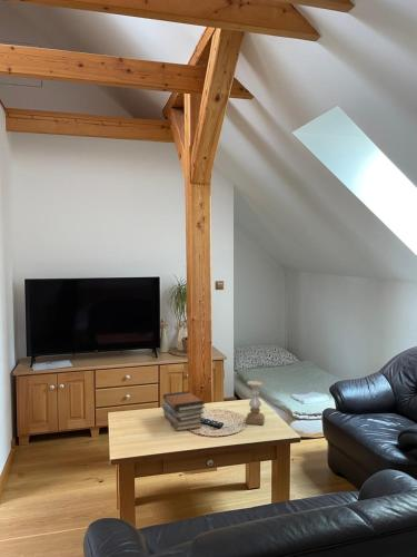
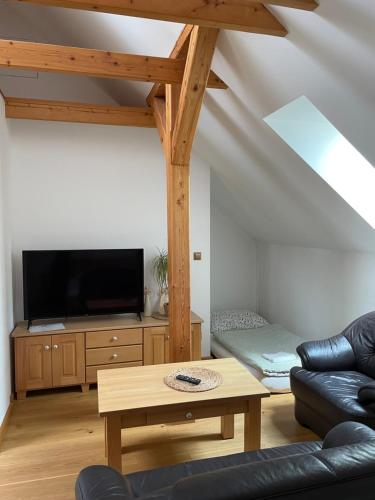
- book stack [161,390,207,432]
- candle holder [245,379,266,426]
